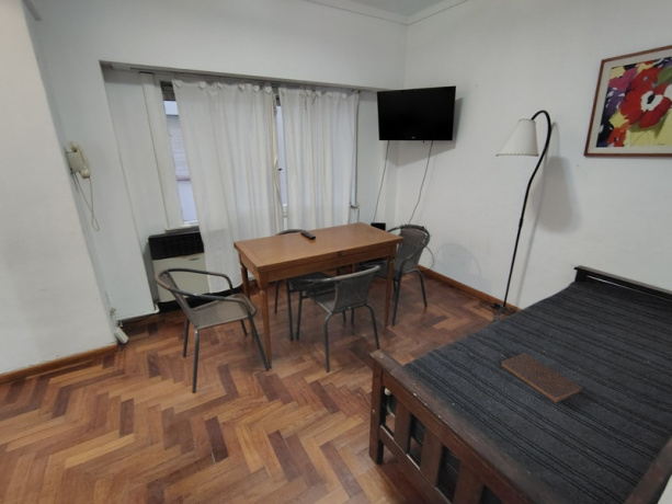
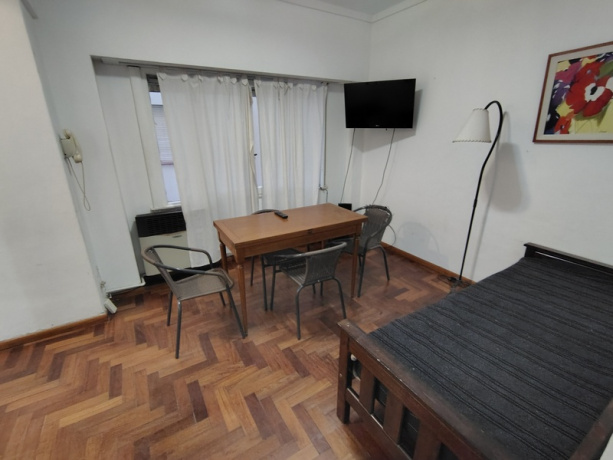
- book [500,352,583,404]
